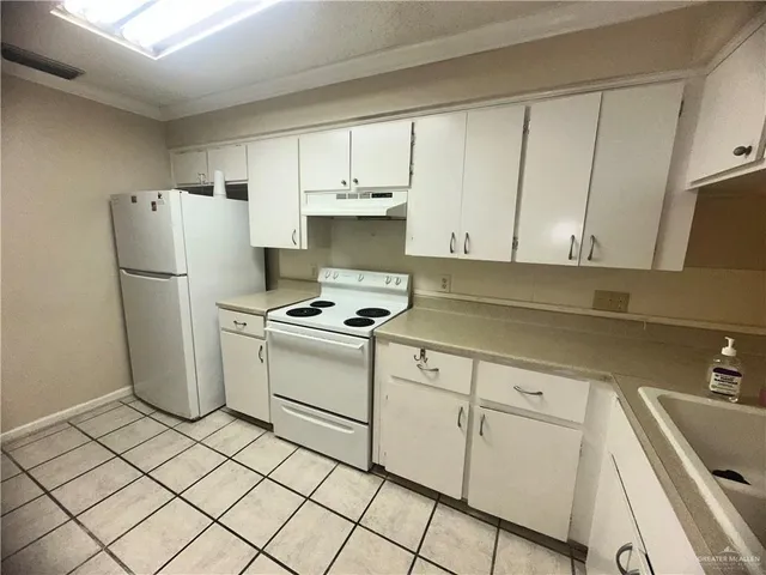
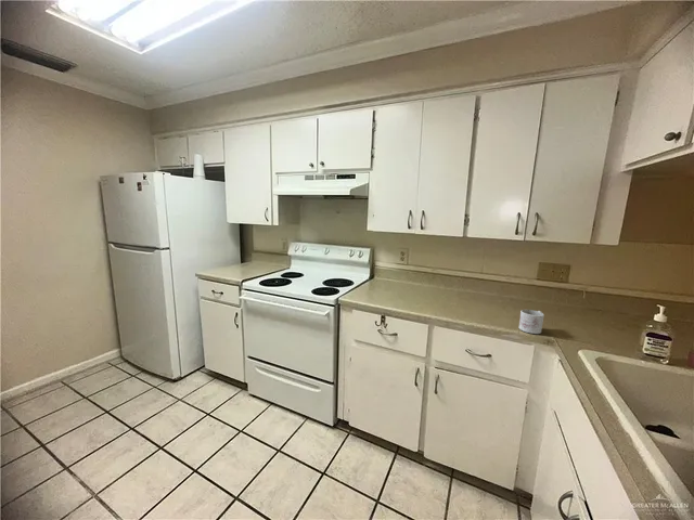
+ mug [518,309,545,335]
